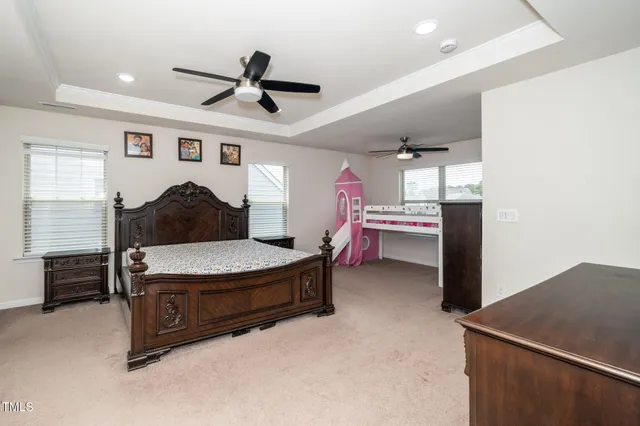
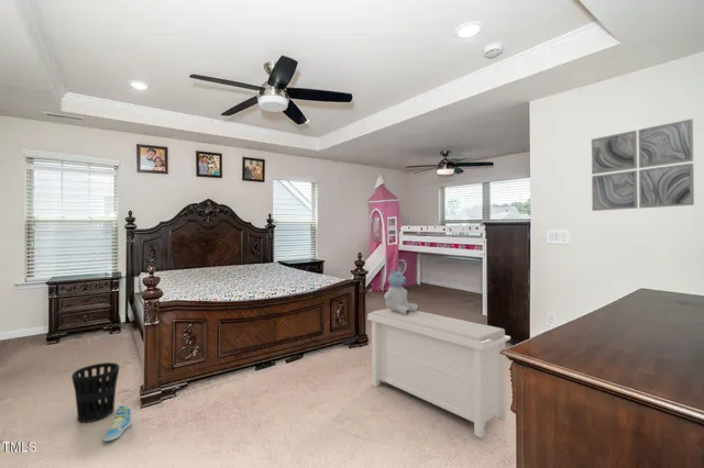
+ wall art [591,118,695,212]
+ sneaker [102,405,133,443]
+ wastebasket [70,361,120,423]
+ bench [366,308,512,438]
+ stuffed bear [383,266,420,314]
